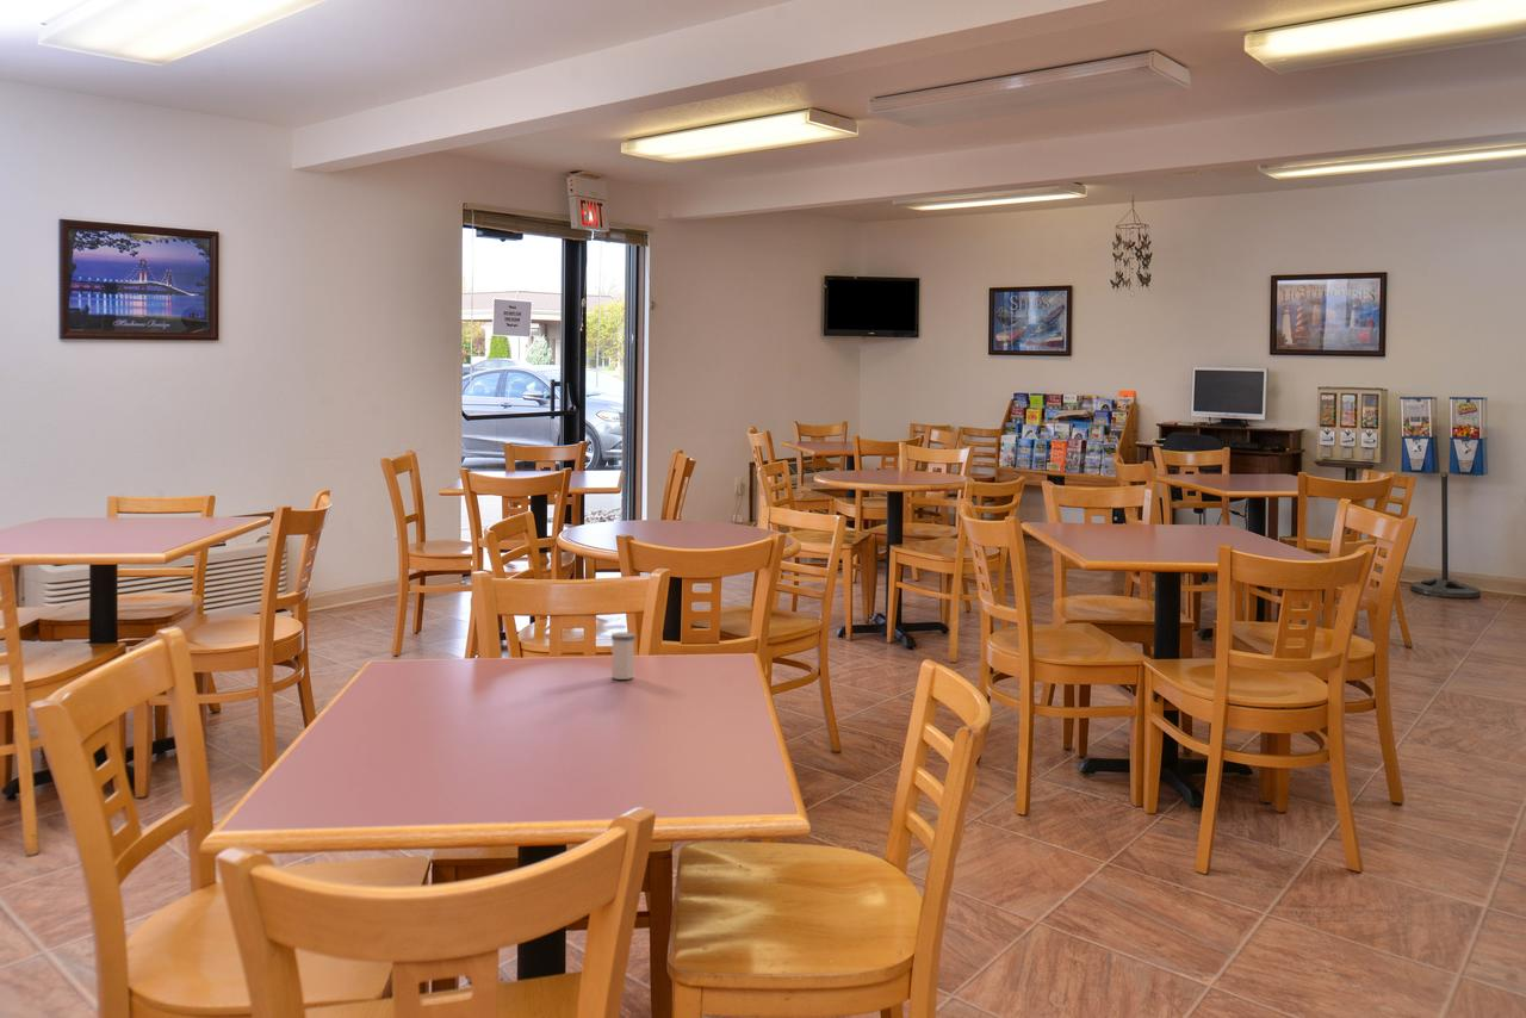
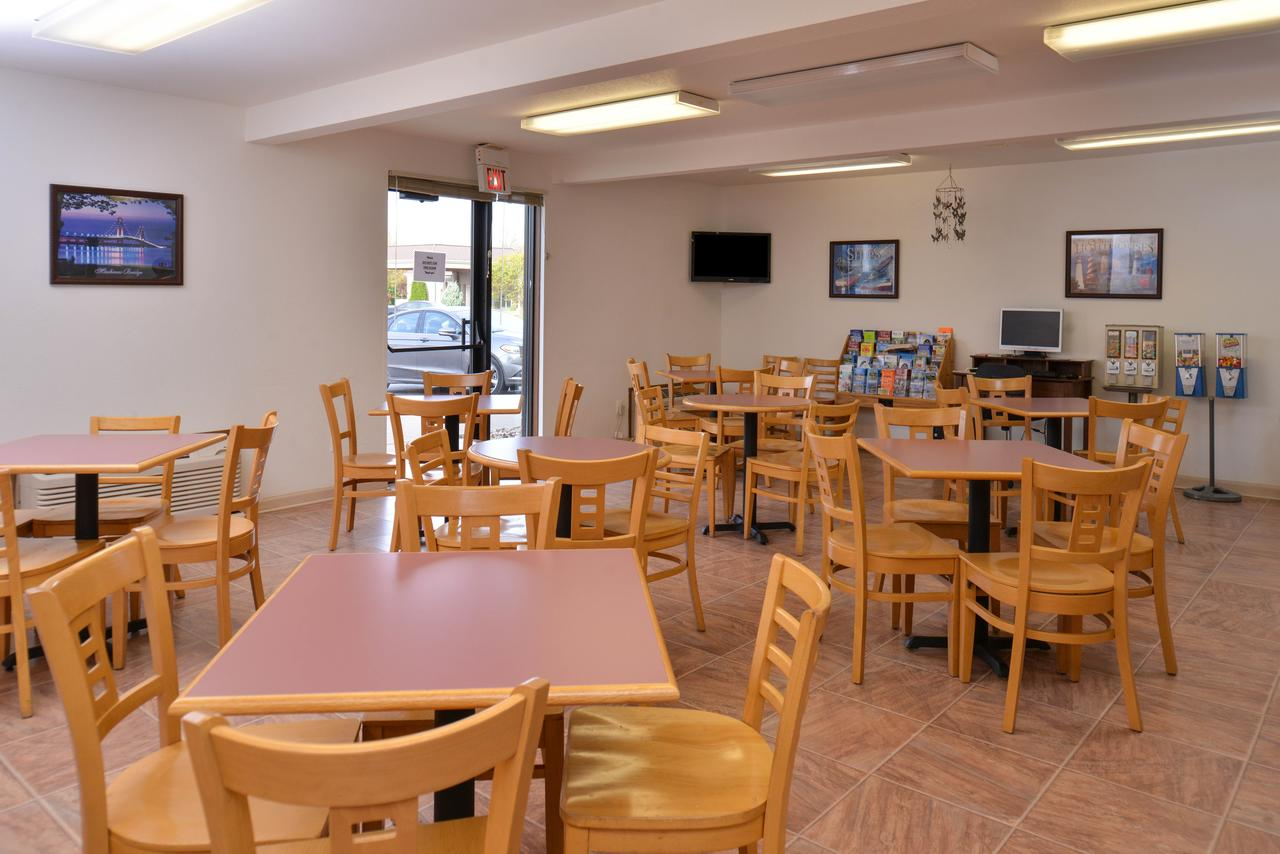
- salt shaker [610,632,637,681]
